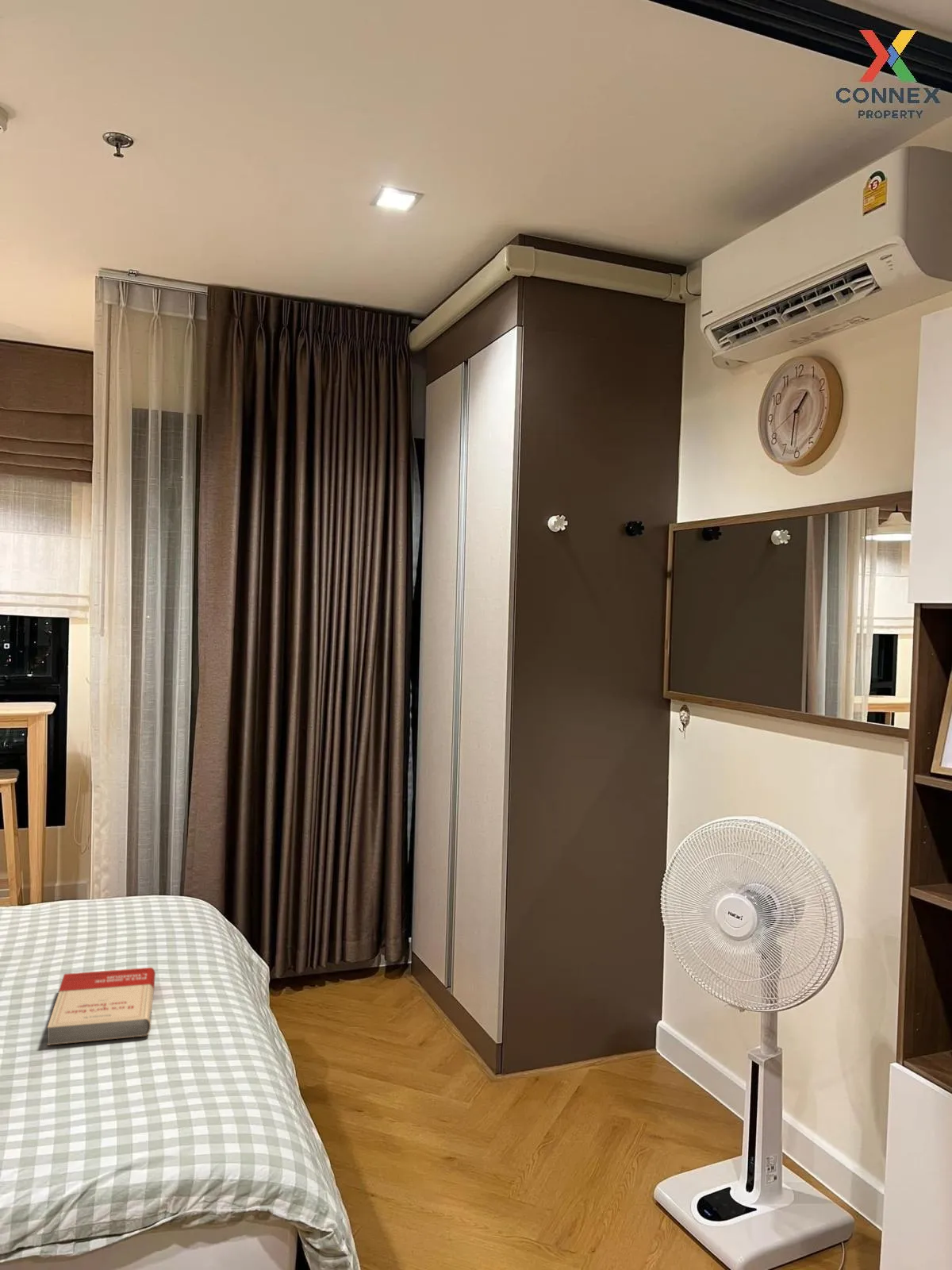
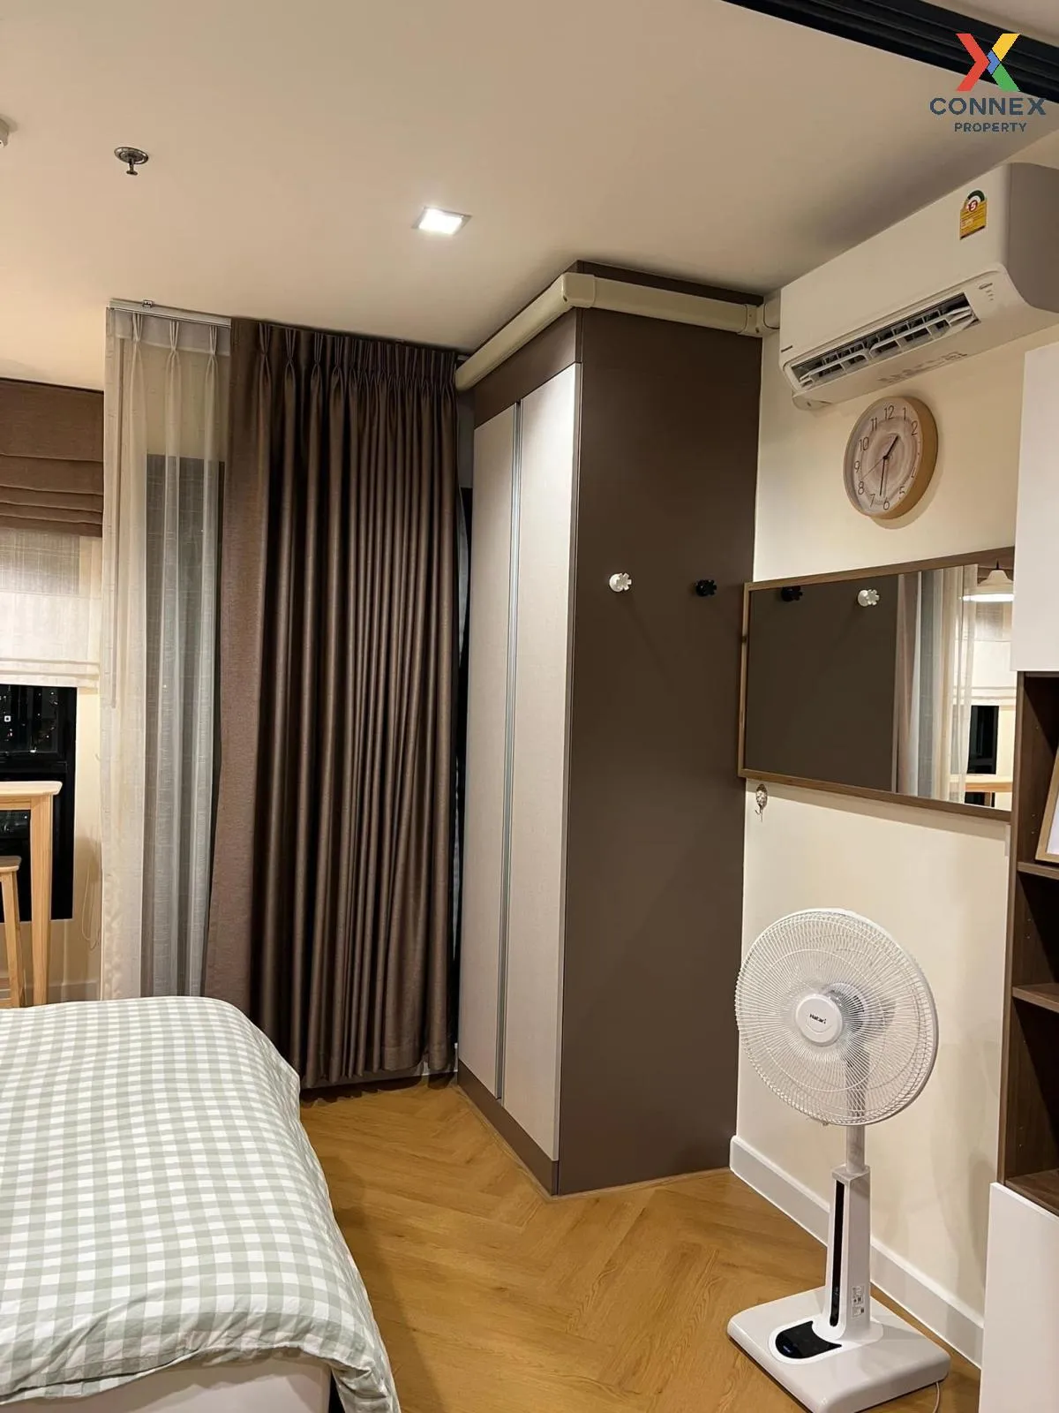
- book [46,967,156,1046]
